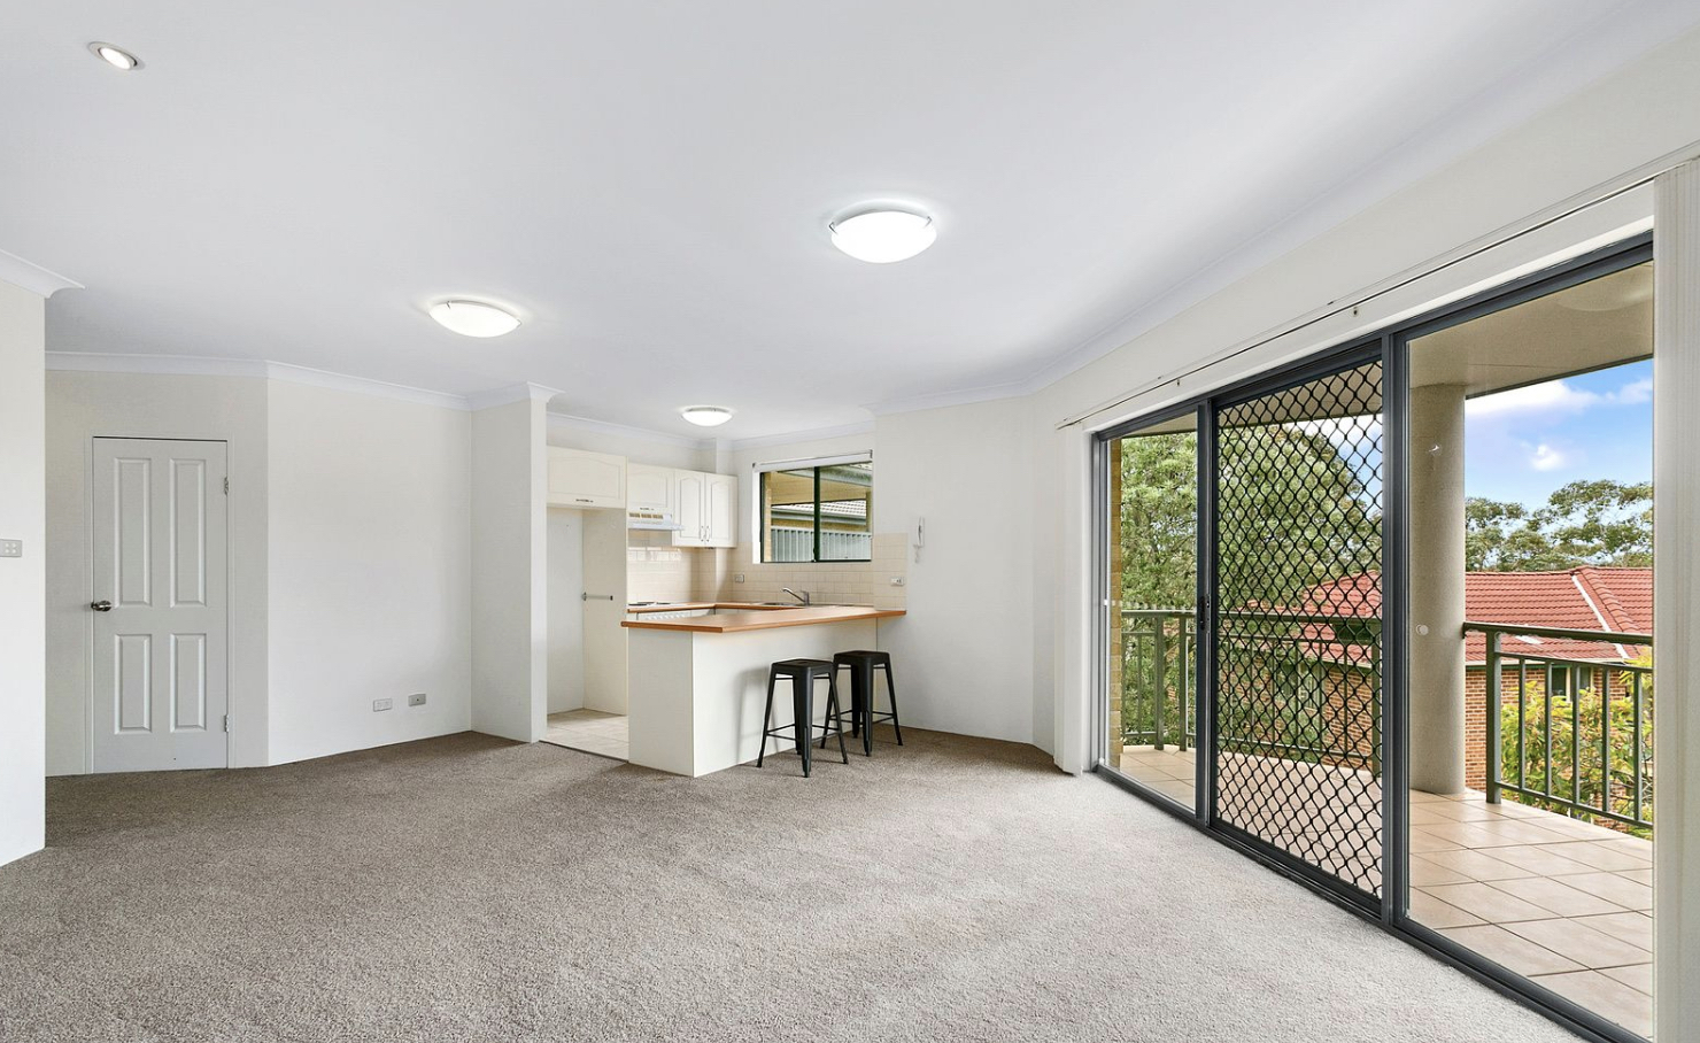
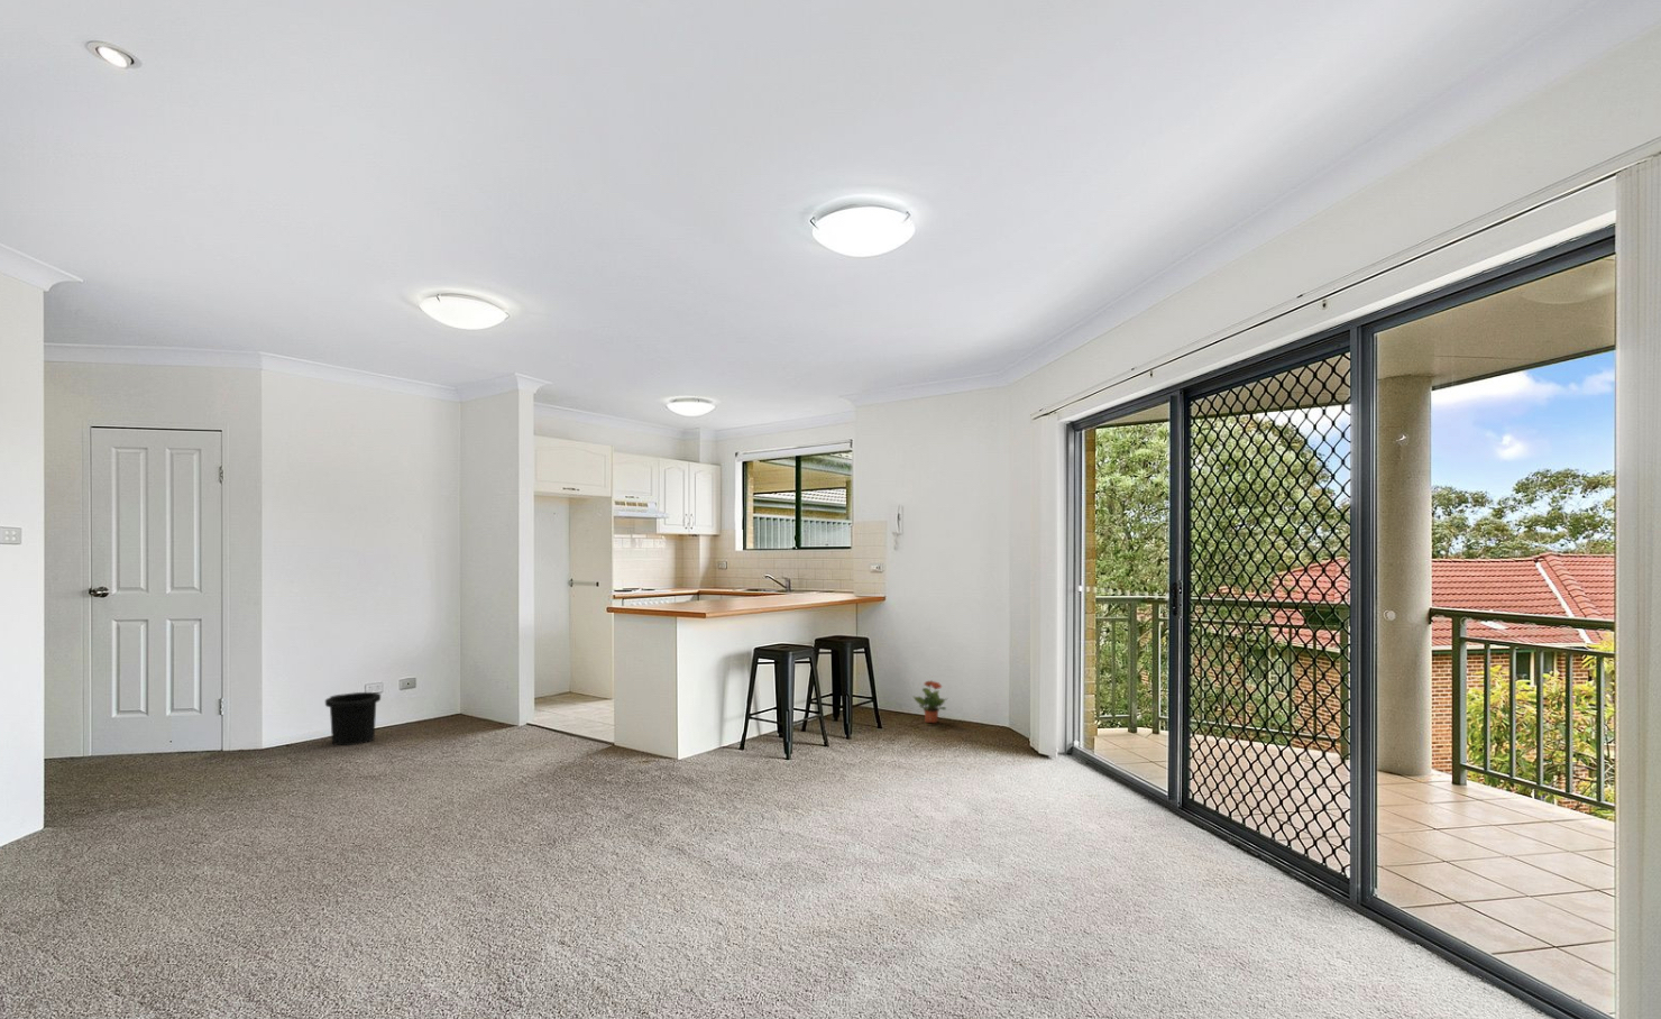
+ trash can [324,692,382,746]
+ potted plant [912,679,948,724]
